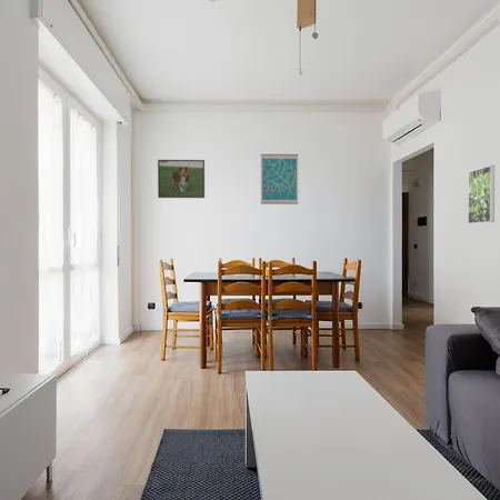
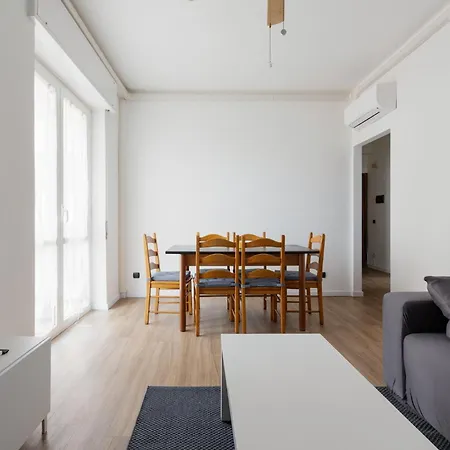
- wall art [260,153,299,206]
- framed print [467,164,496,224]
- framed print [157,159,206,199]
